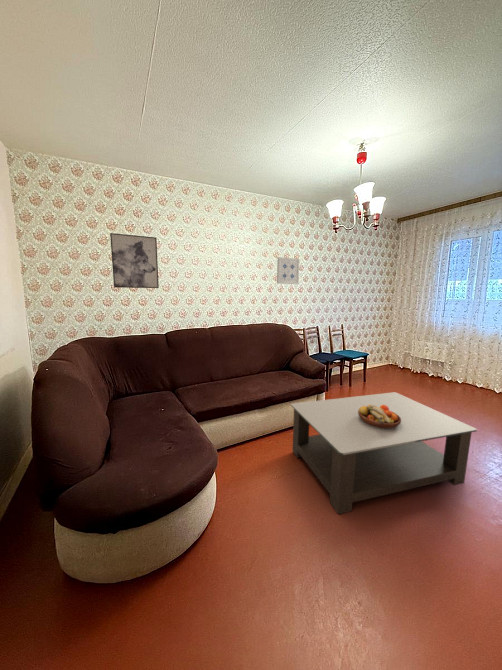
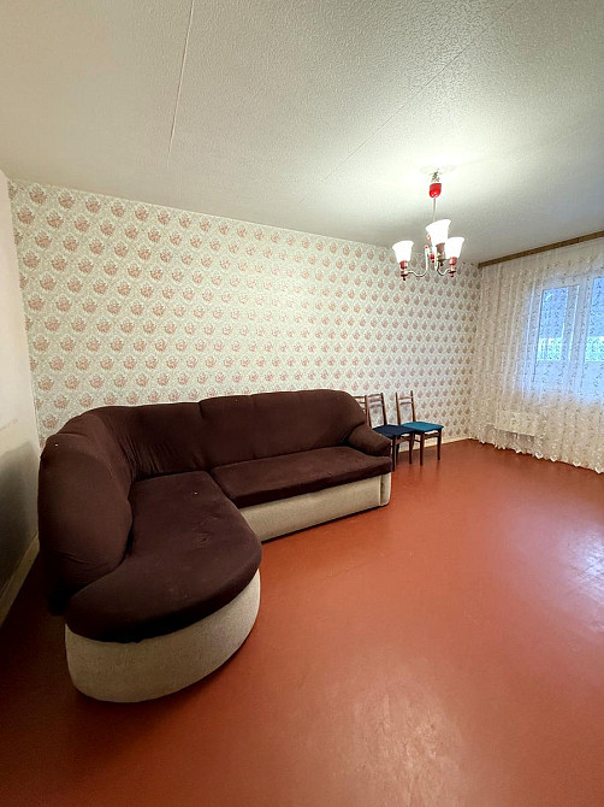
- fruit bowl [358,405,401,428]
- coffee table [290,391,478,515]
- wall art [109,232,160,289]
- wall art [276,256,300,285]
